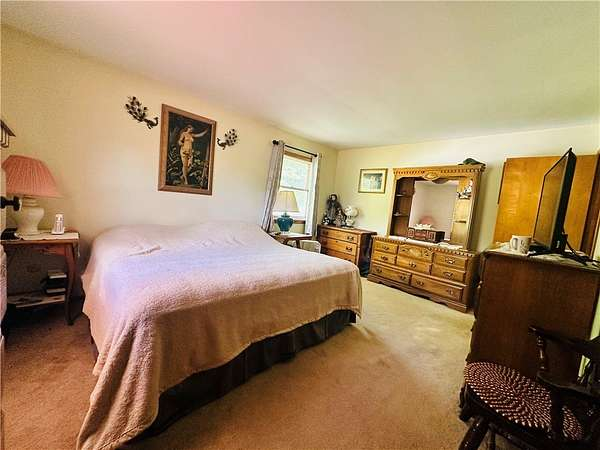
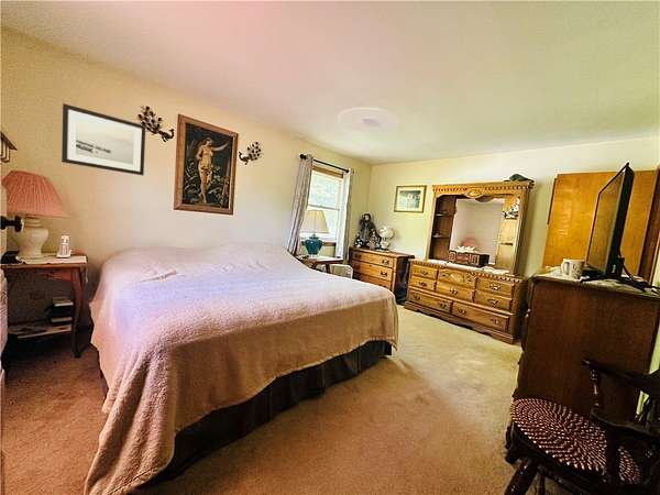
+ wall art [61,102,146,176]
+ ceiling light [337,107,400,133]
